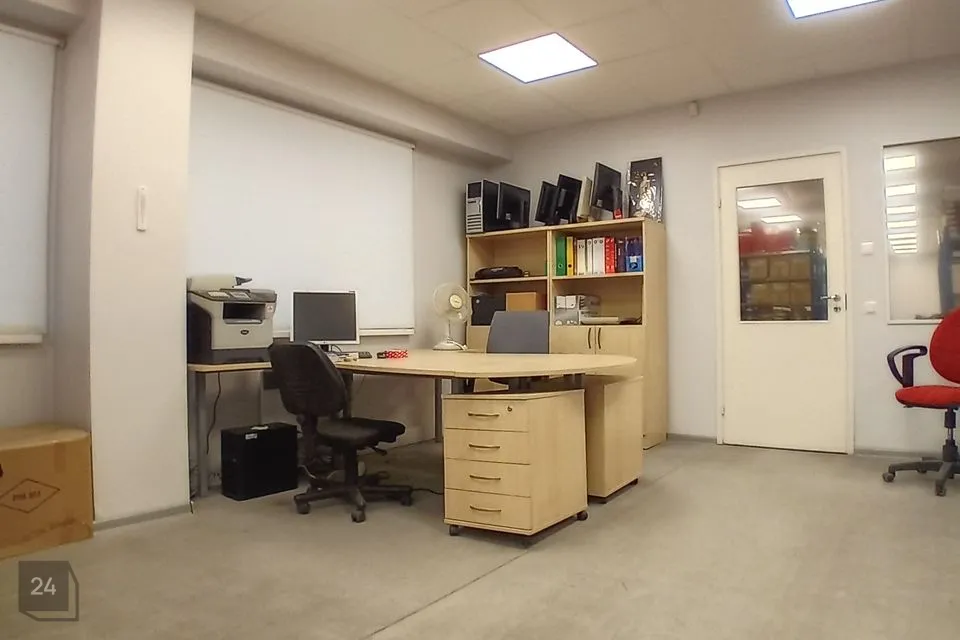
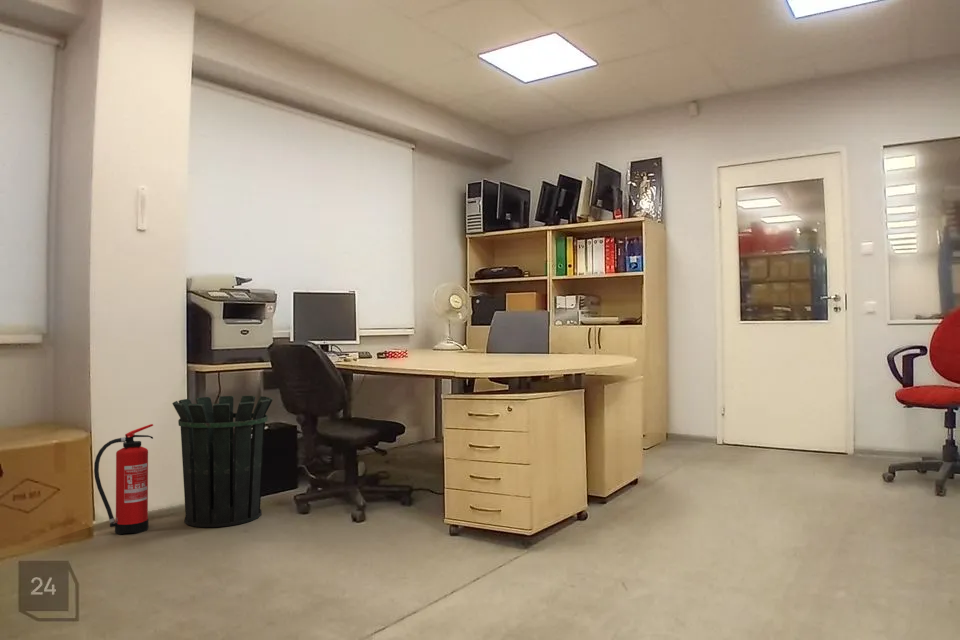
+ fire extinguisher [93,423,154,536]
+ waste bin [171,395,274,528]
